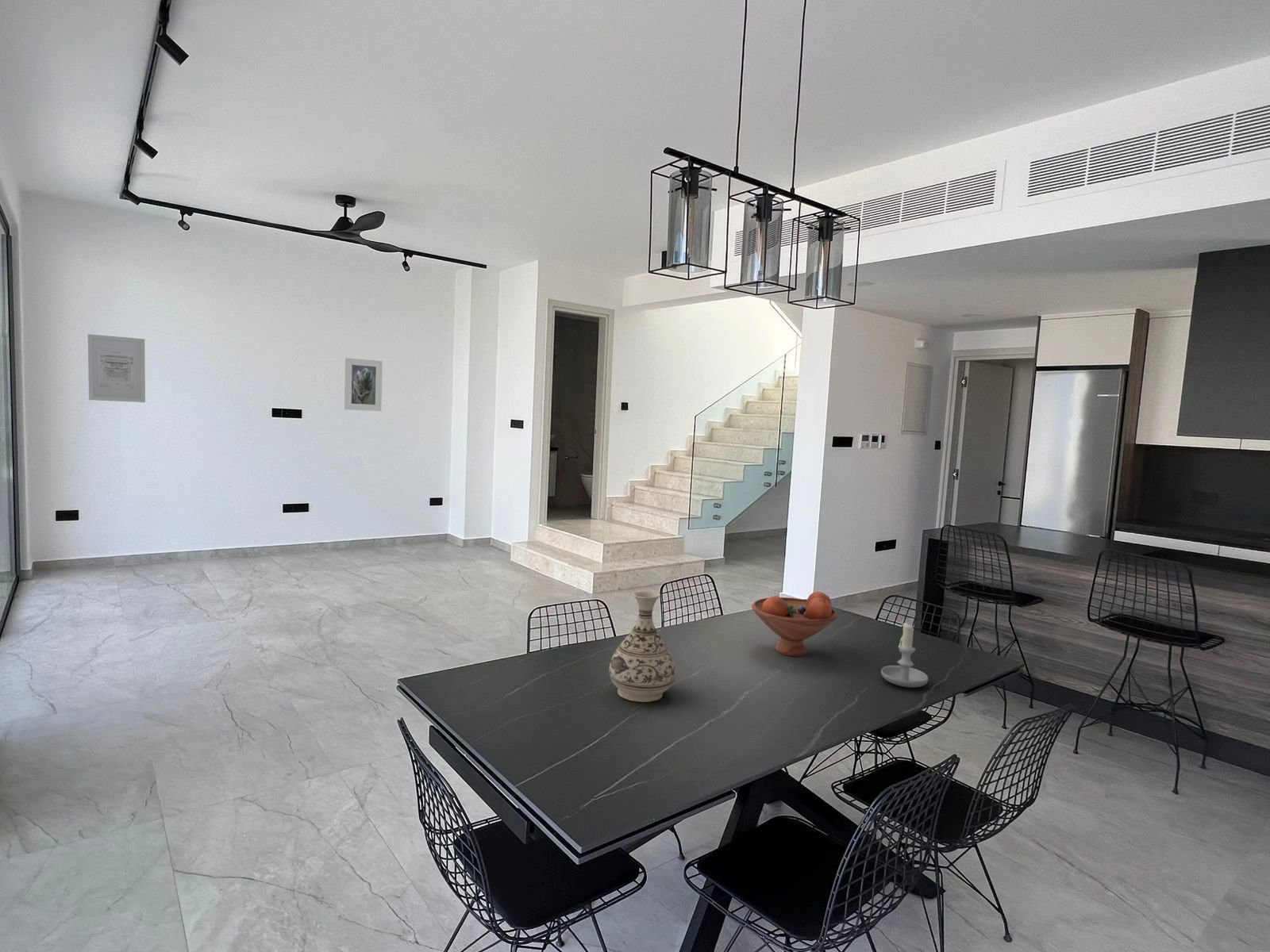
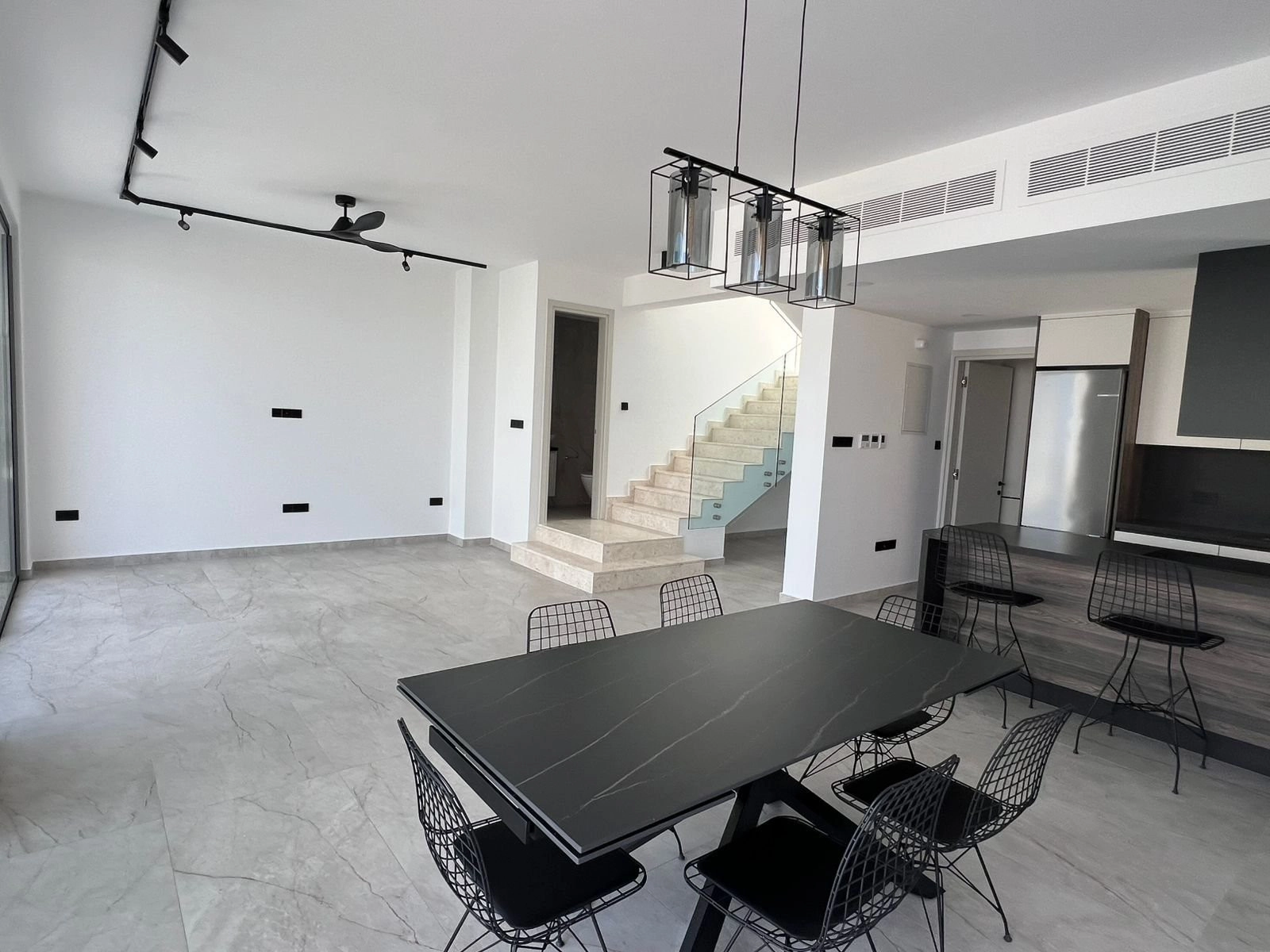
- wall art [87,333,146,403]
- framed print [344,357,383,412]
- vase [608,590,676,703]
- fruit bowl [751,591,838,657]
- candle [880,621,929,689]
